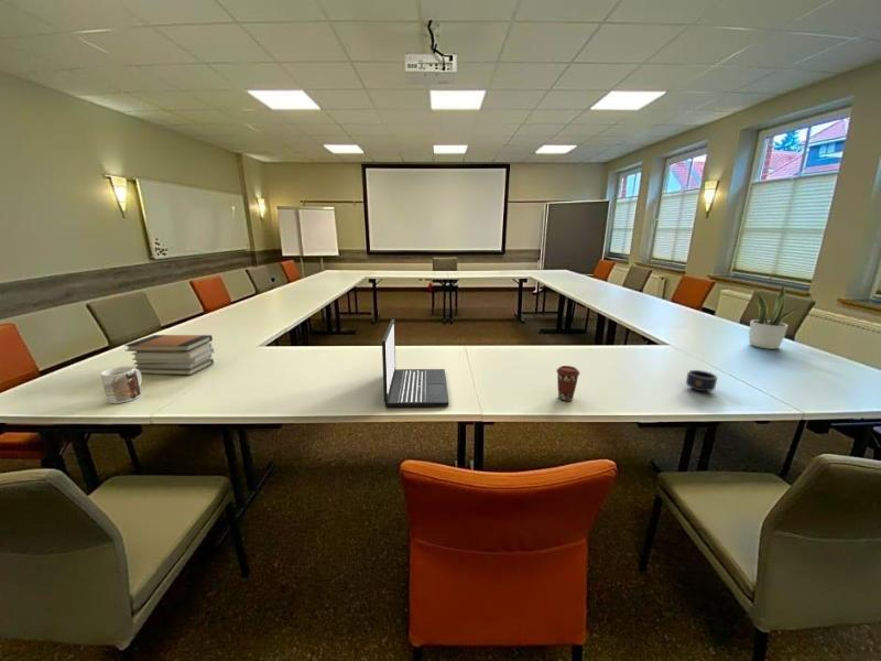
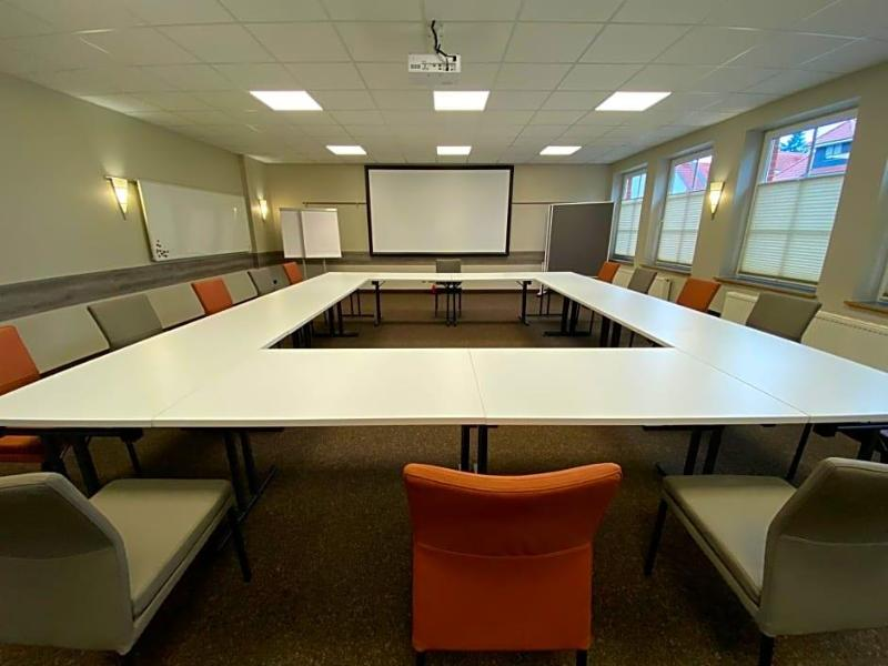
- book stack [123,334,215,377]
- coffee cup [555,365,580,402]
- mug [99,365,143,404]
- mug [685,369,718,392]
- laptop [381,318,450,408]
- potted plant [748,283,800,350]
